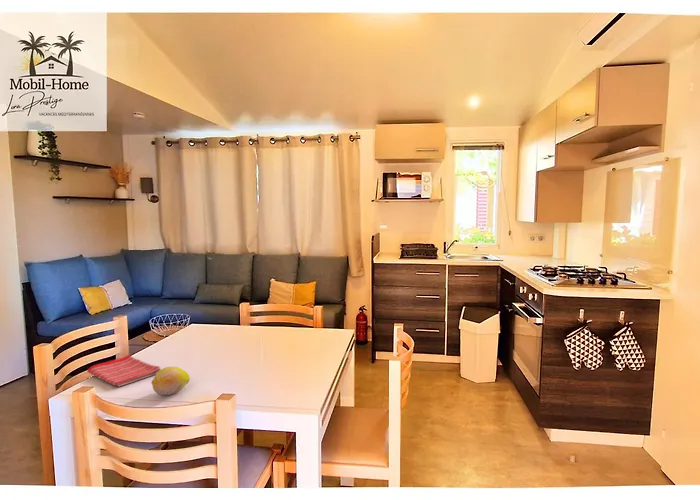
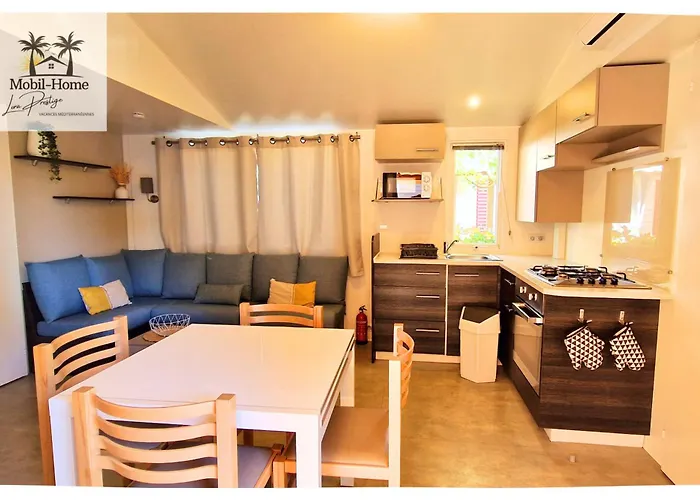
- fruit [150,365,191,396]
- dish towel [86,354,161,388]
